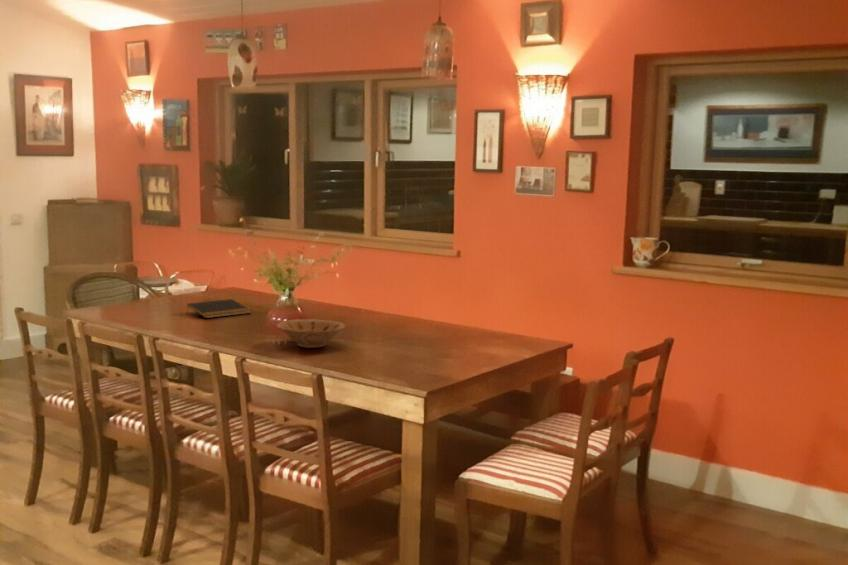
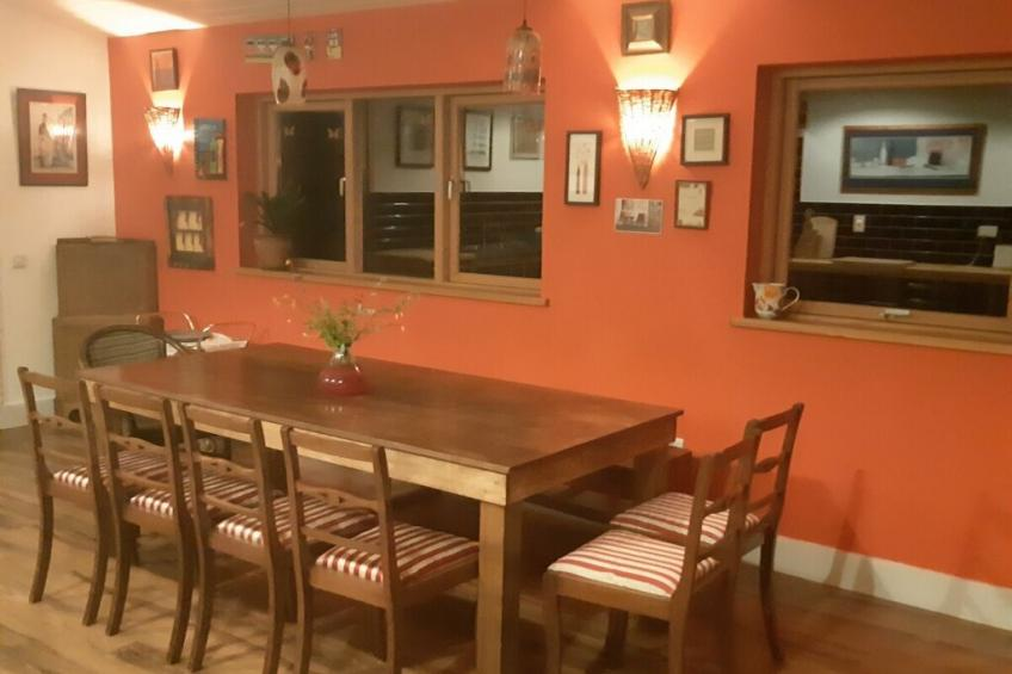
- bowl [276,318,347,349]
- notepad [185,298,252,319]
